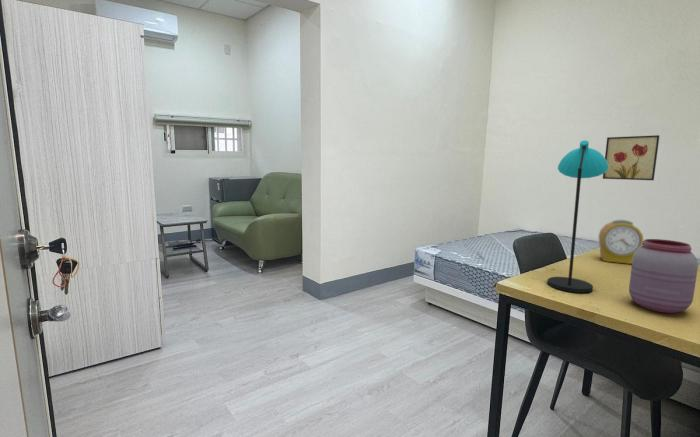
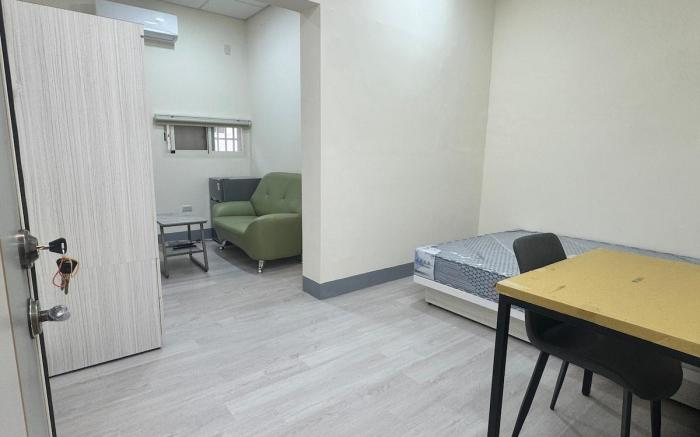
- wall art [602,134,660,181]
- desk lamp [546,139,609,294]
- jar [628,238,699,314]
- alarm clock [597,219,644,265]
